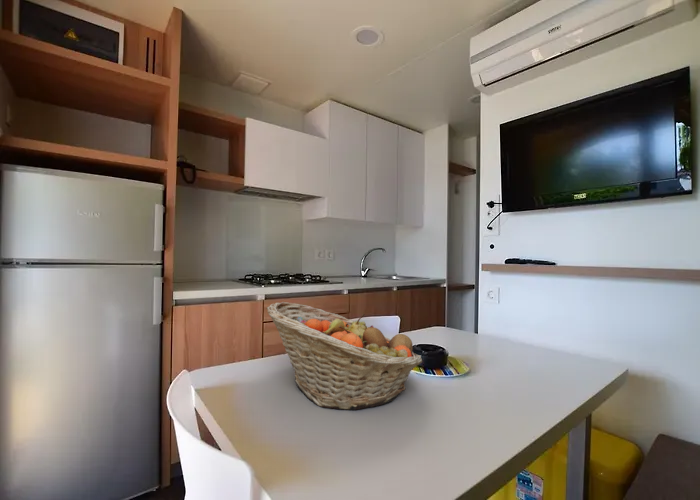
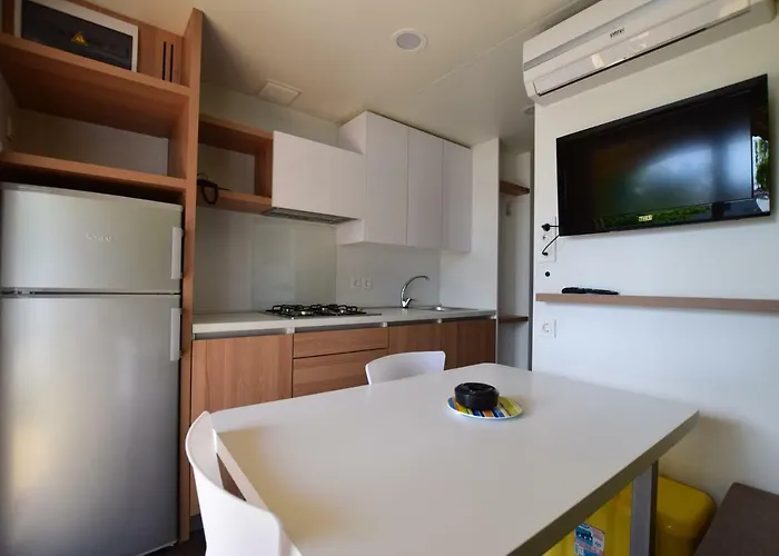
- fruit basket [265,301,423,411]
